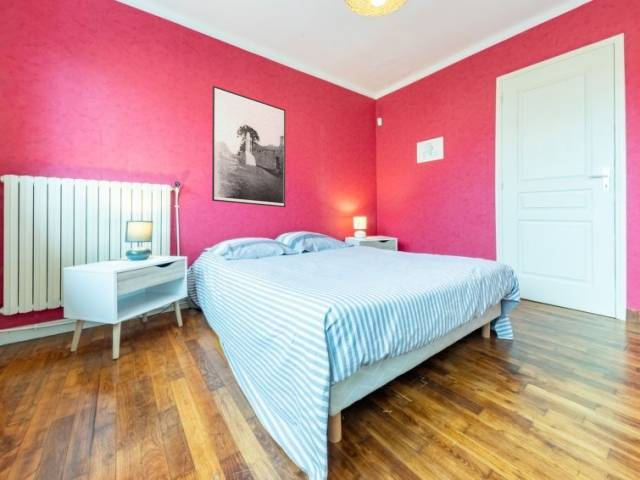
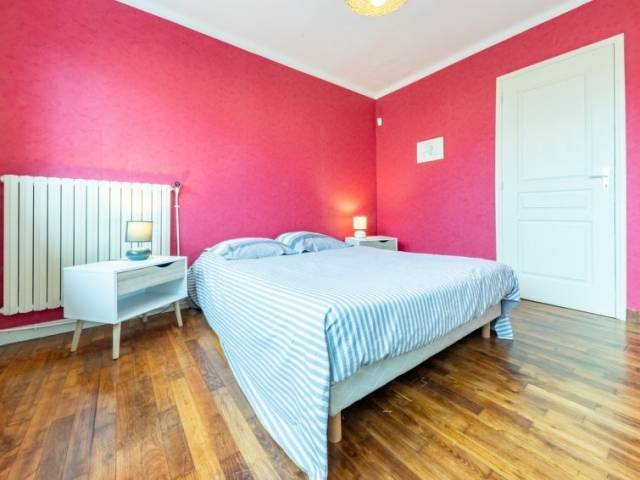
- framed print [211,85,286,208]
